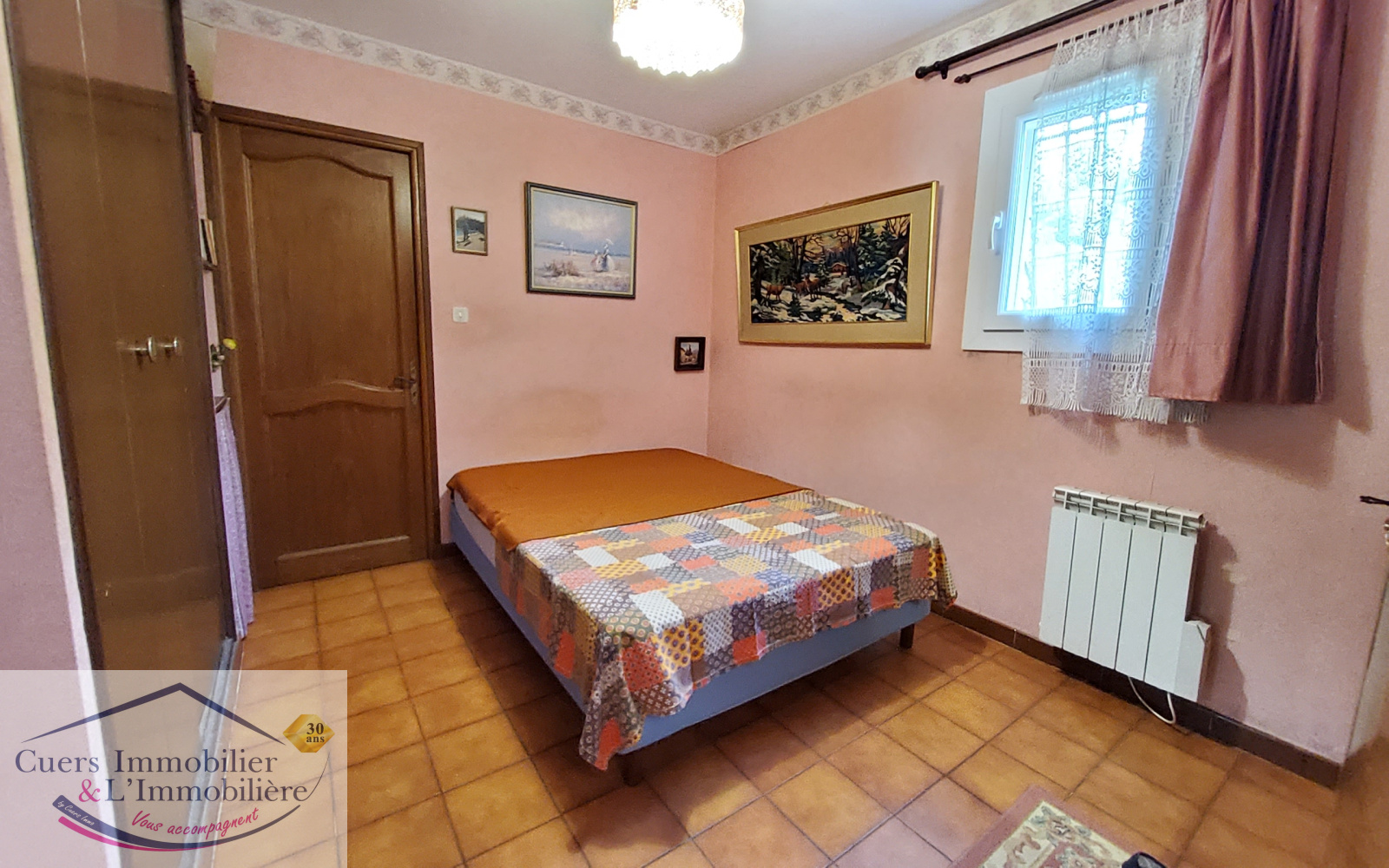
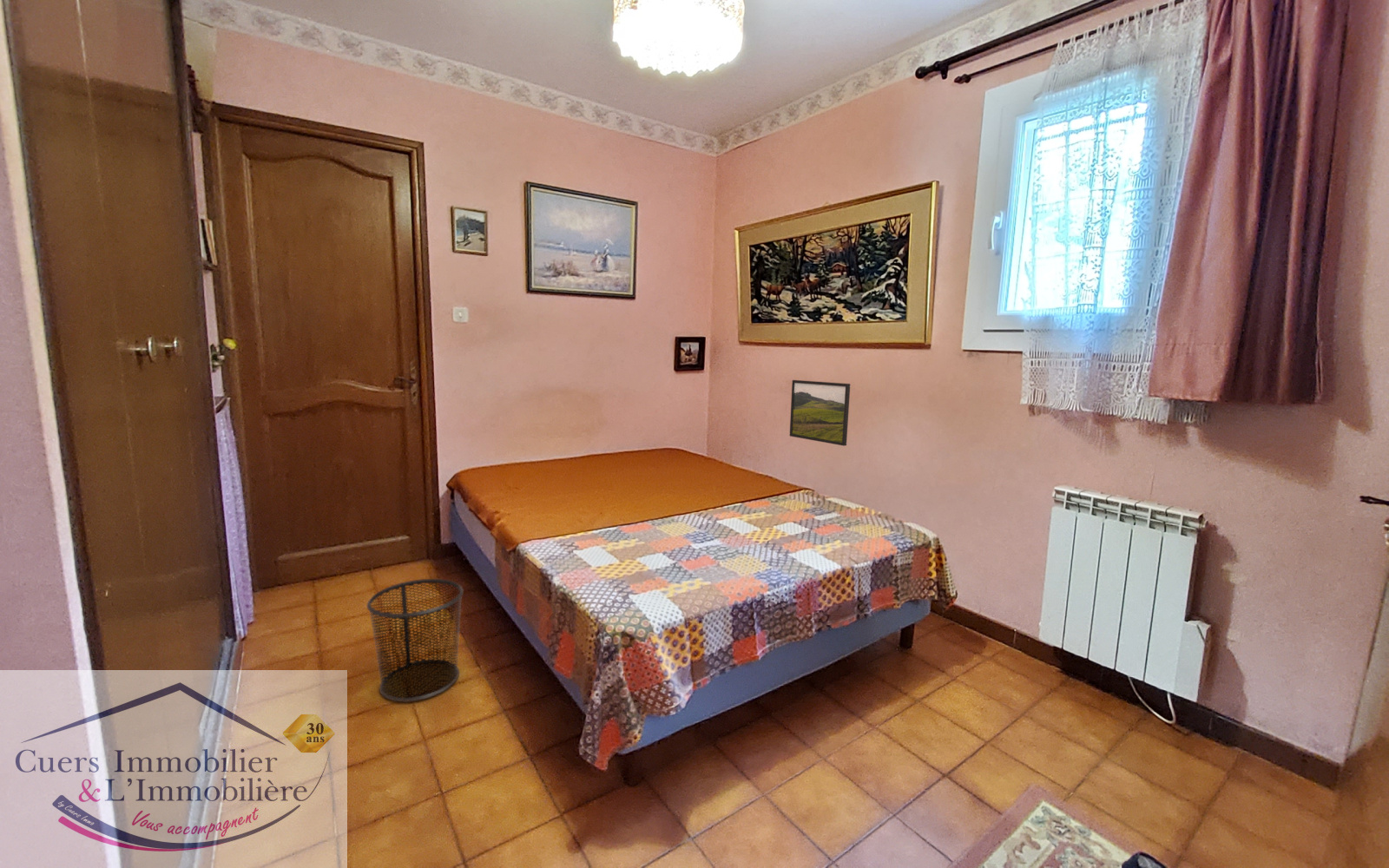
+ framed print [789,379,851,447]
+ waste bin [366,578,464,703]
